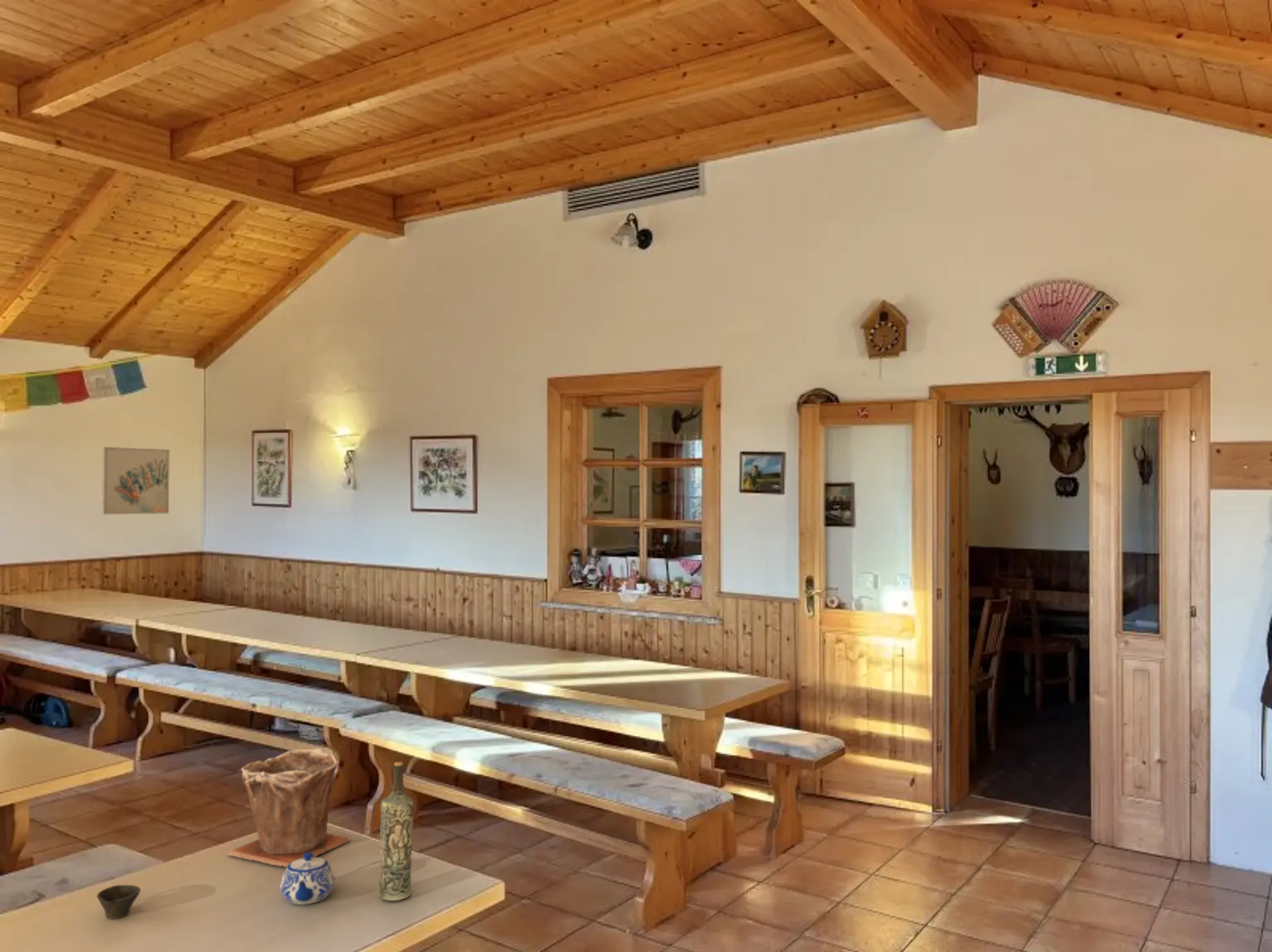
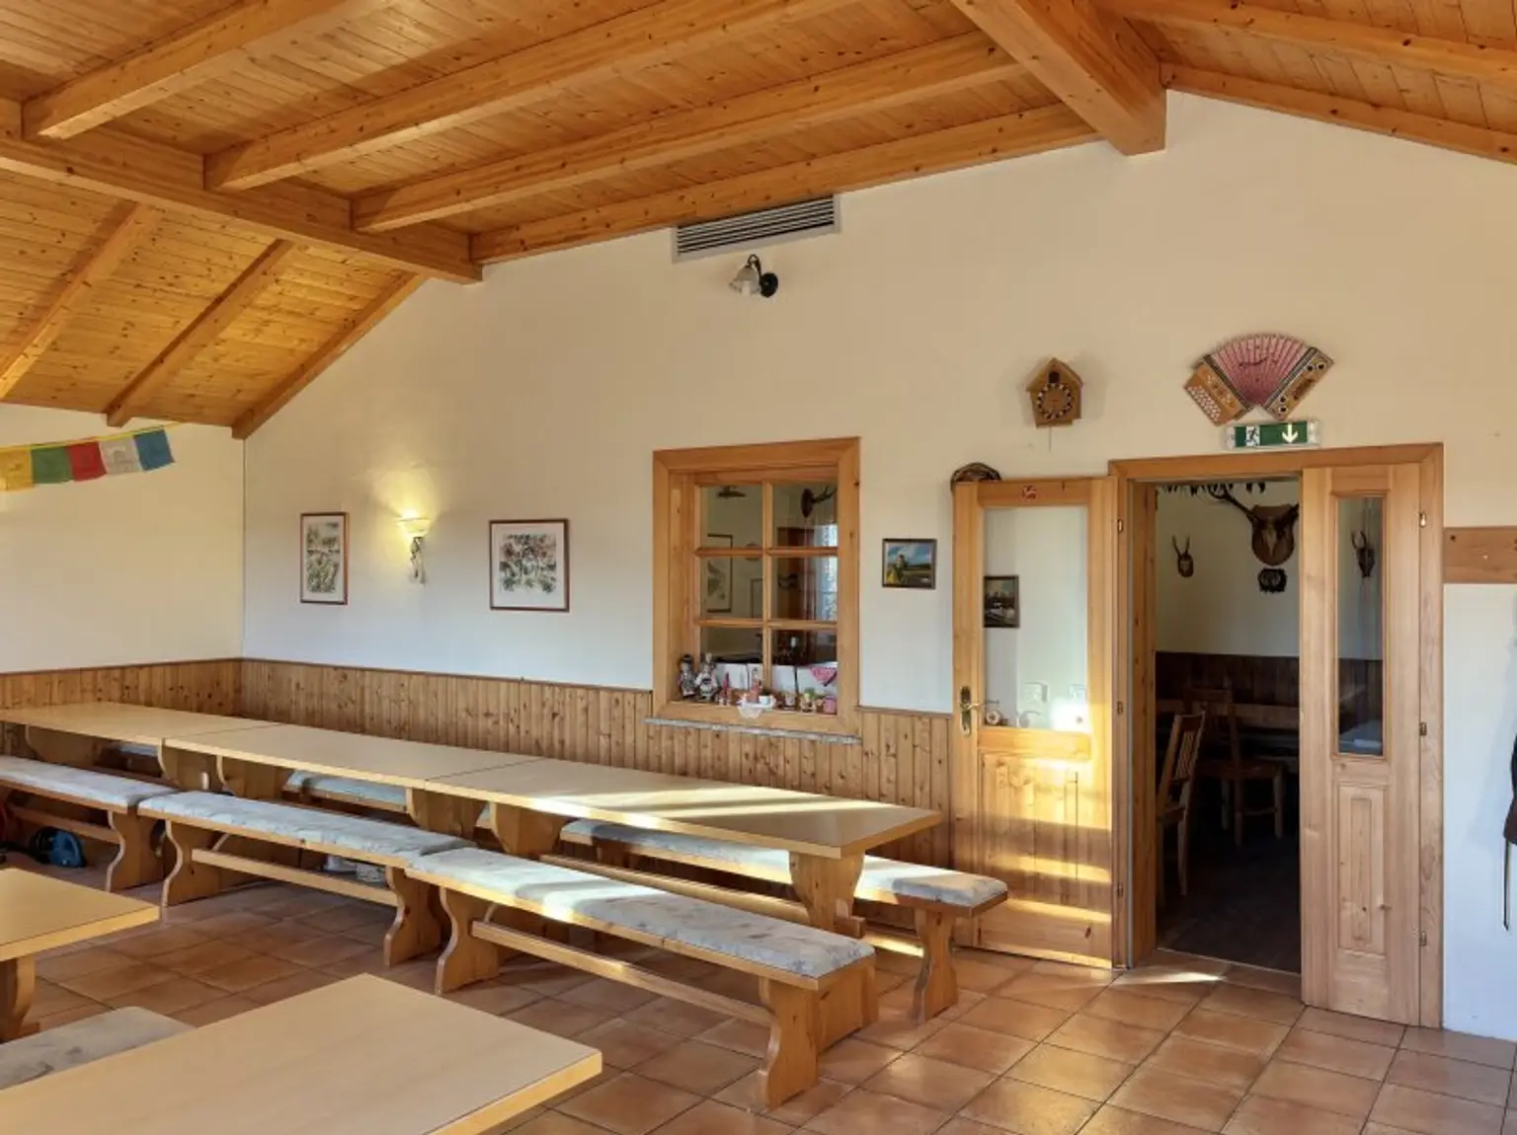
- teapot [279,853,336,906]
- bottle [378,761,415,902]
- plant pot [227,748,350,868]
- cup [96,884,142,920]
- wall art [101,446,171,515]
